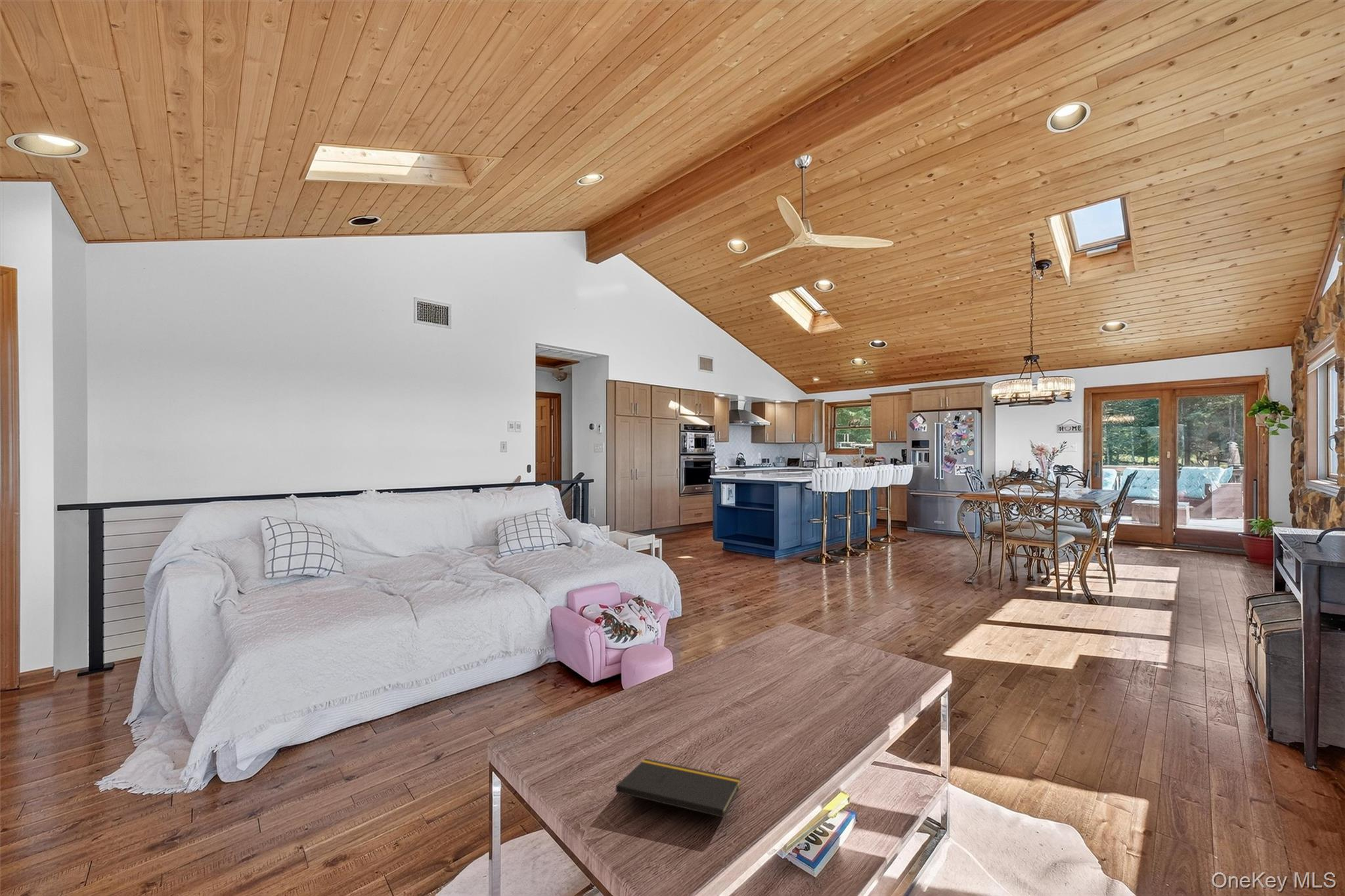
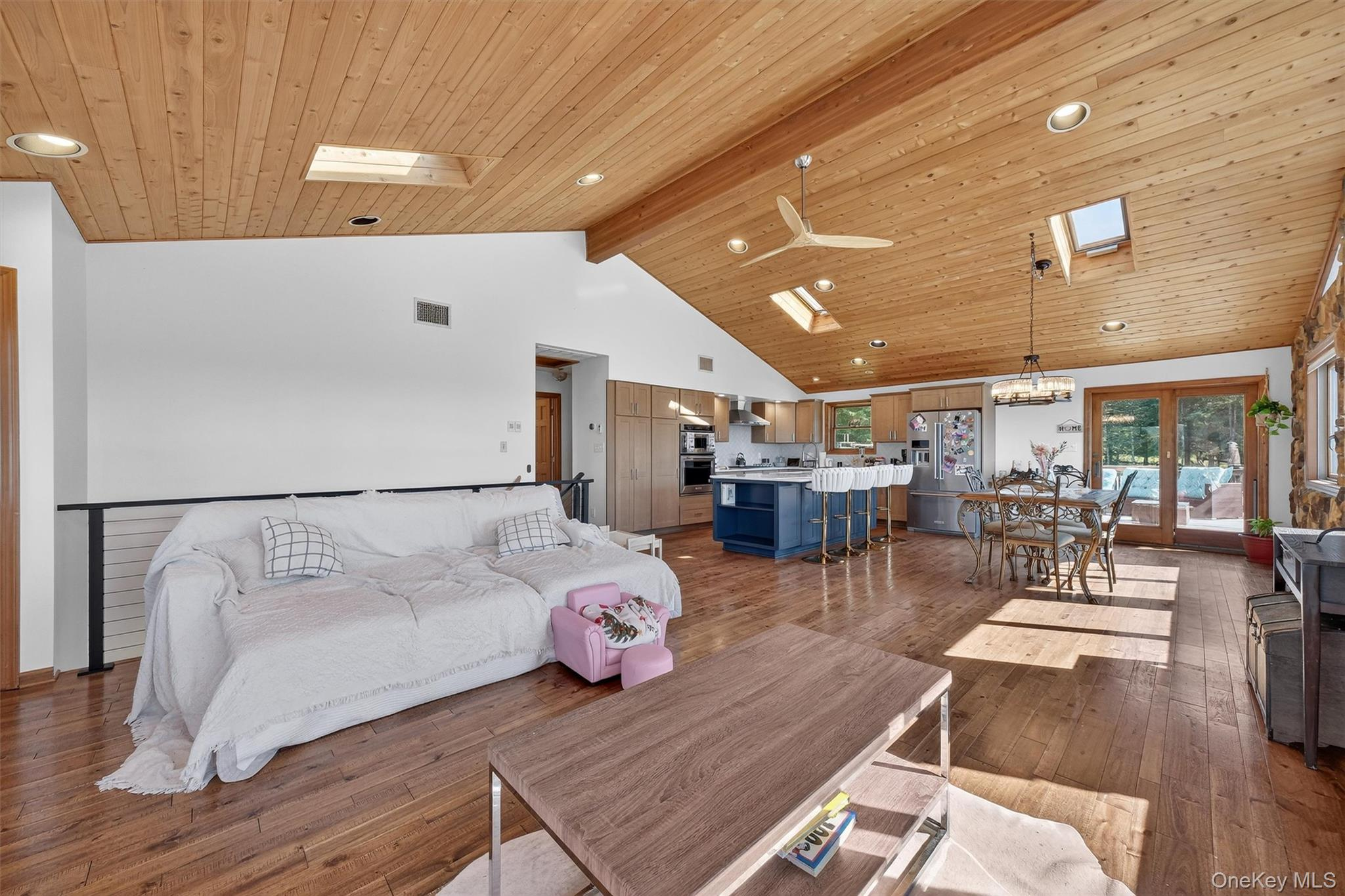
- notepad [615,758,741,835]
